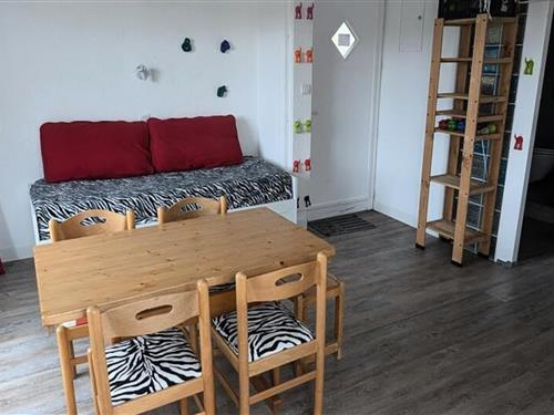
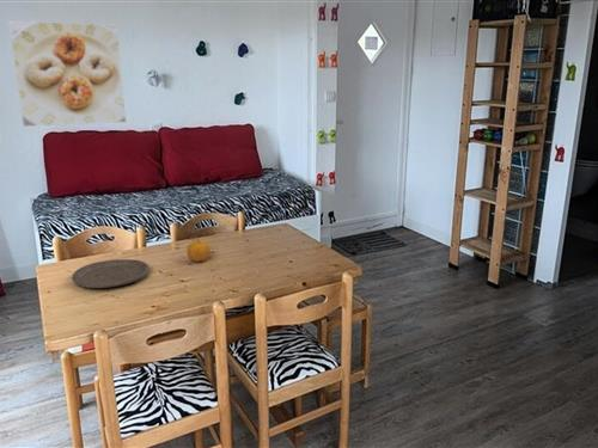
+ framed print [7,19,127,128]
+ plate [71,258,150,289]
+ fruit [185,238,212,263]
